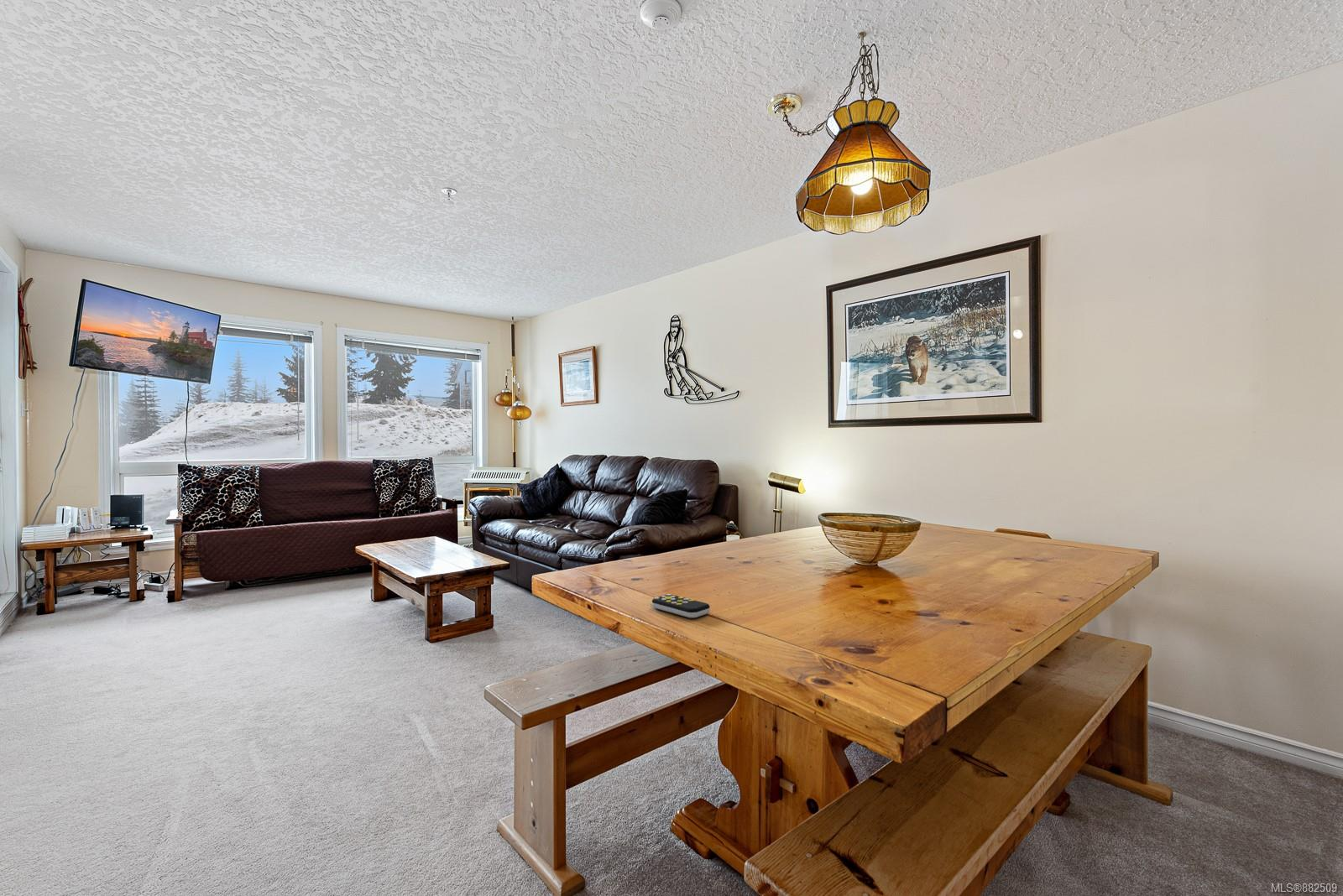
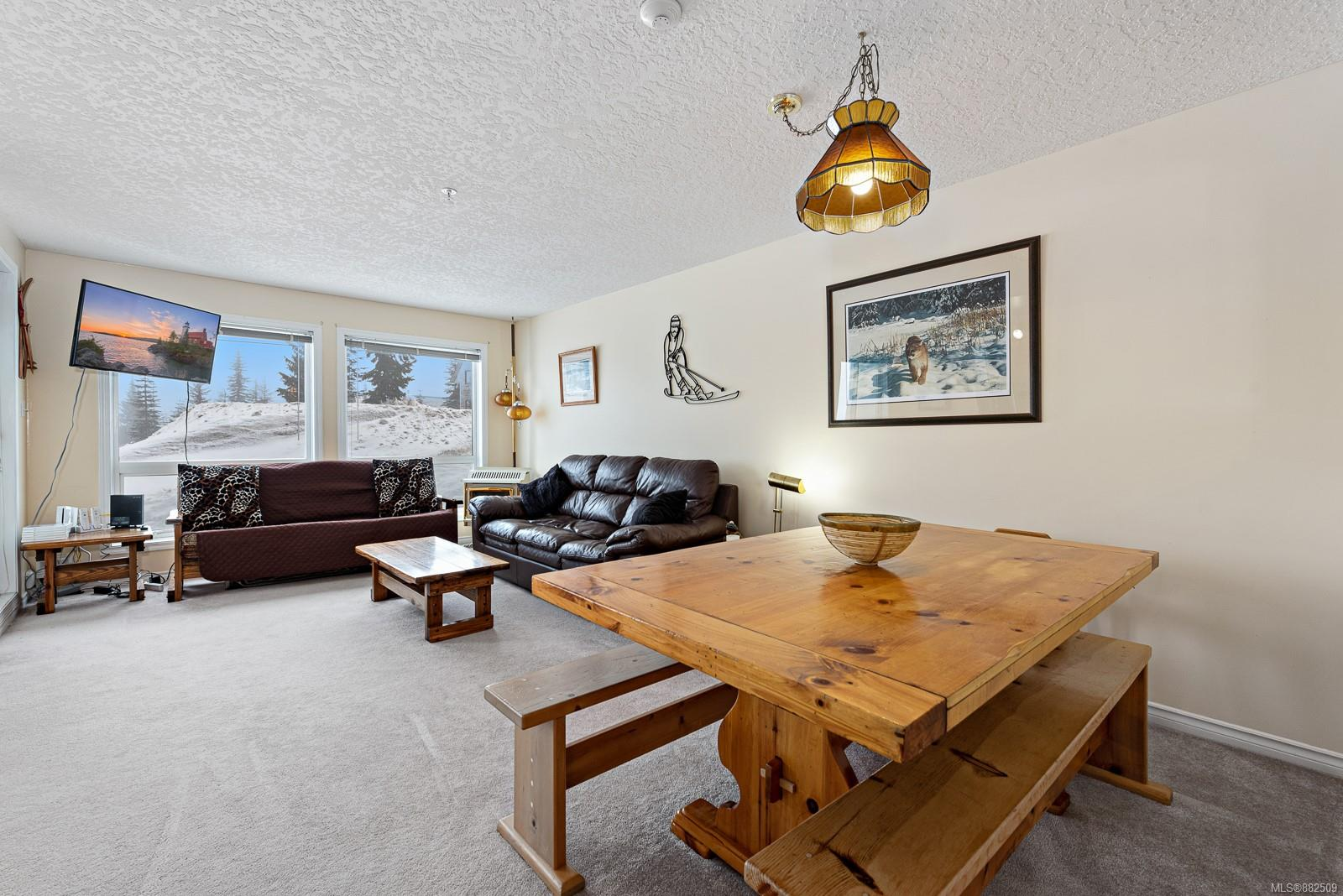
- remote control [651,593,711,618]
